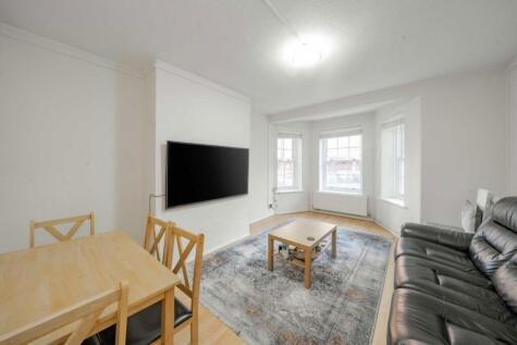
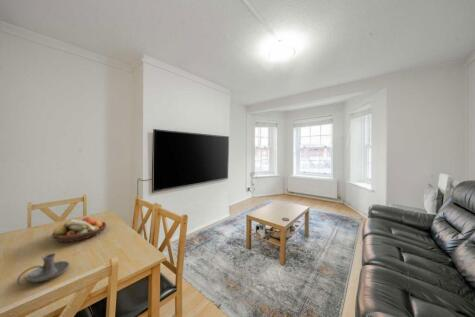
+ fruit bowl [51,216,107,243]
+ candle holder [16,253,70,286]
